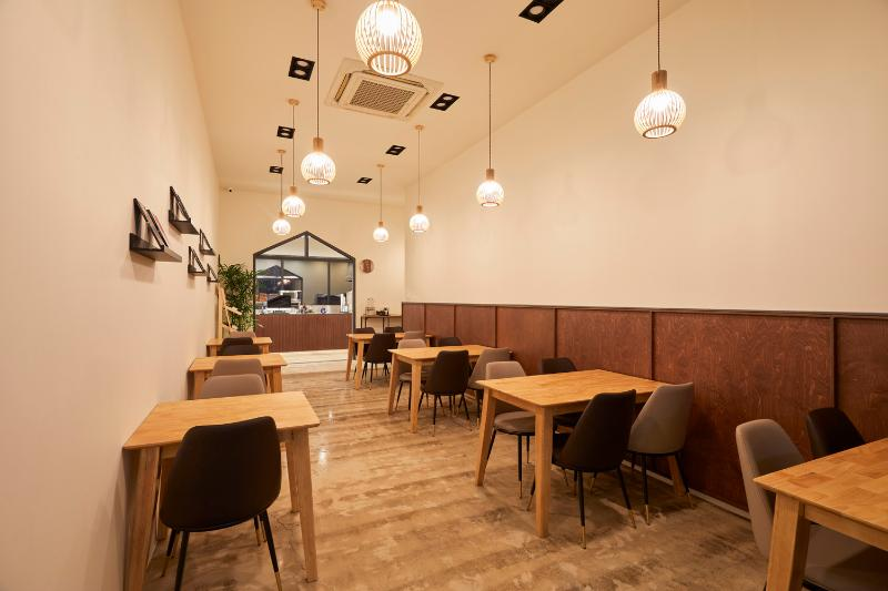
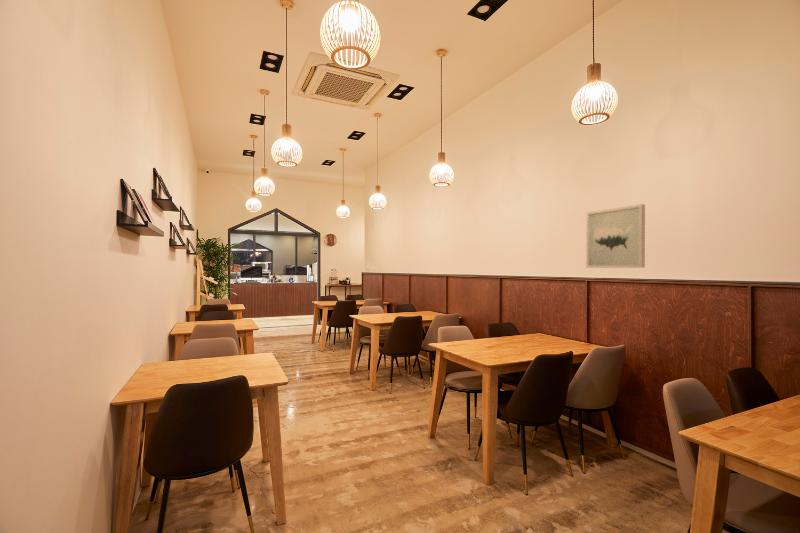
+ wall art [585,203,646,269]
